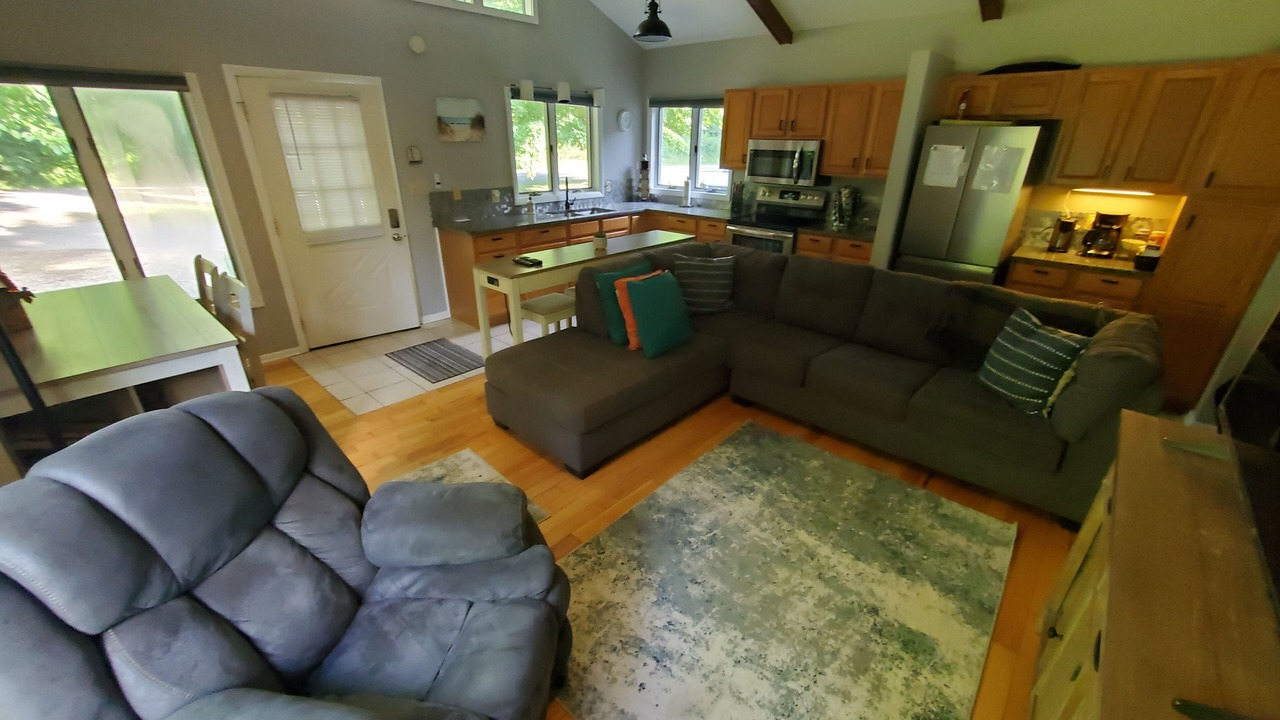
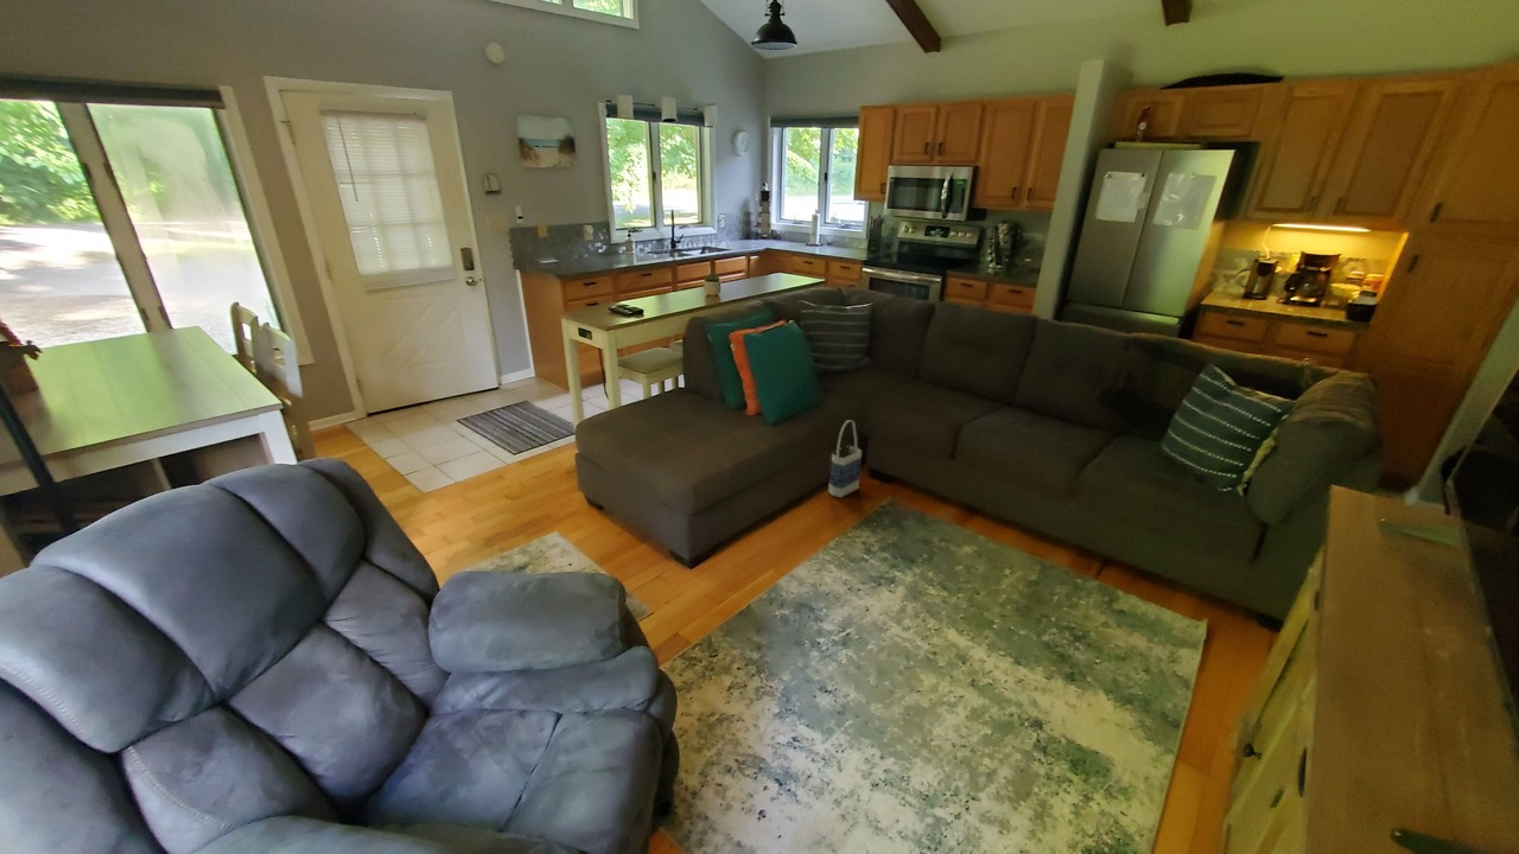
+ bag [827,419,863,498]
